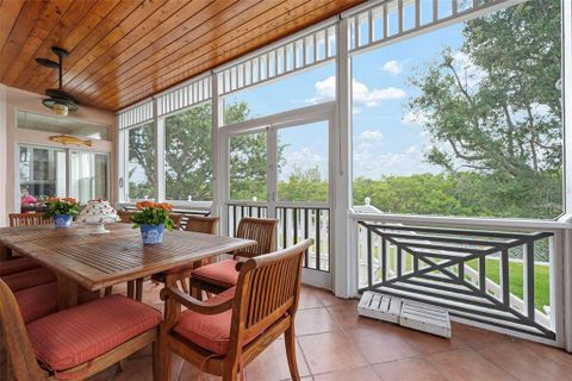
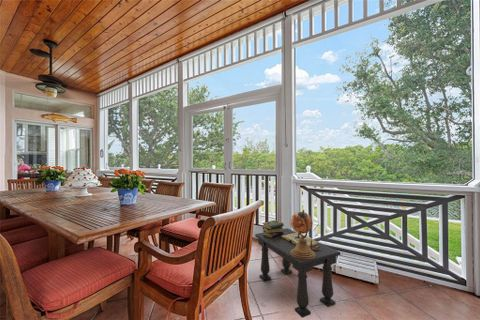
+ side table [254,209,341,319]
